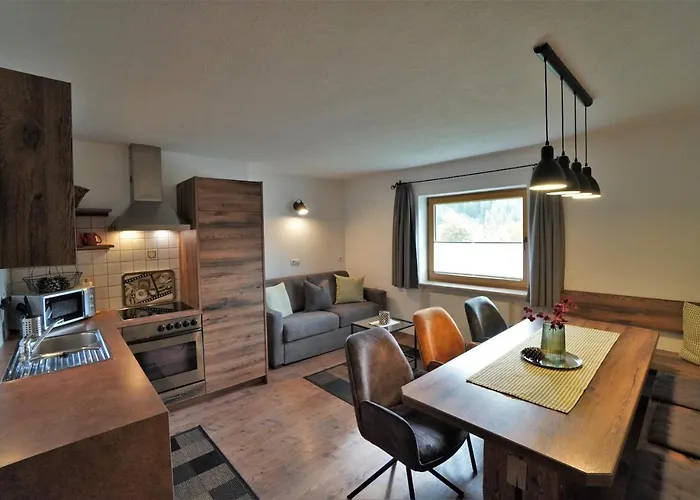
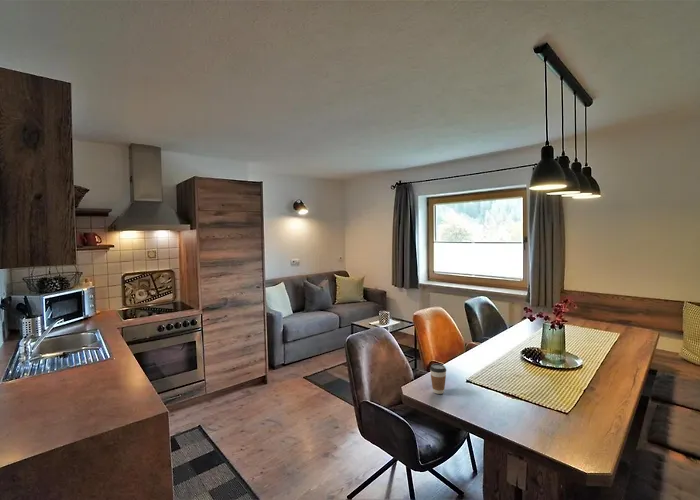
+ coffee cup [429,363,447,395]
